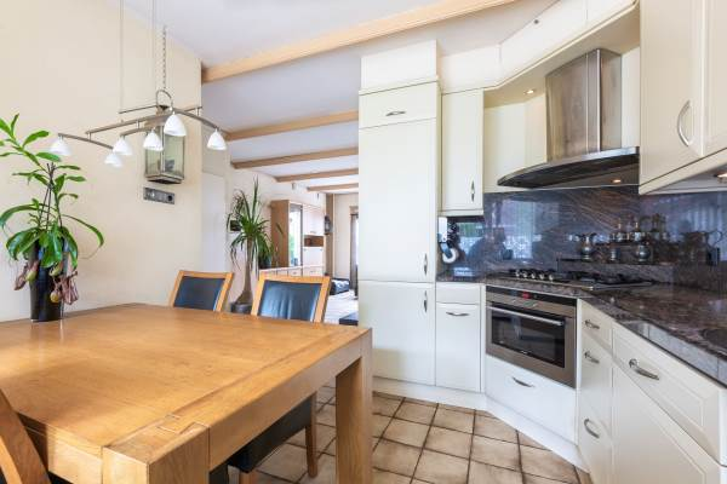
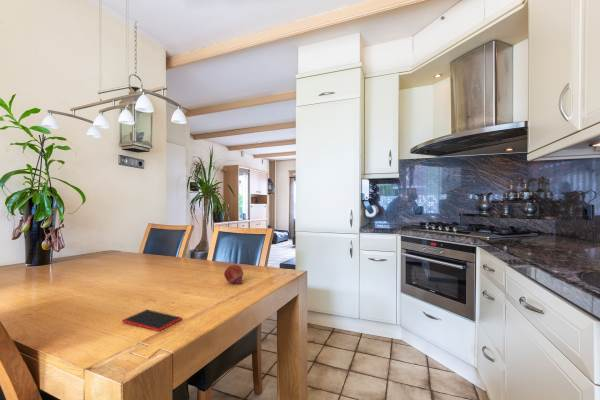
+ fruit [223,264,244,285]
+ smartphone [121,309,183,332]
